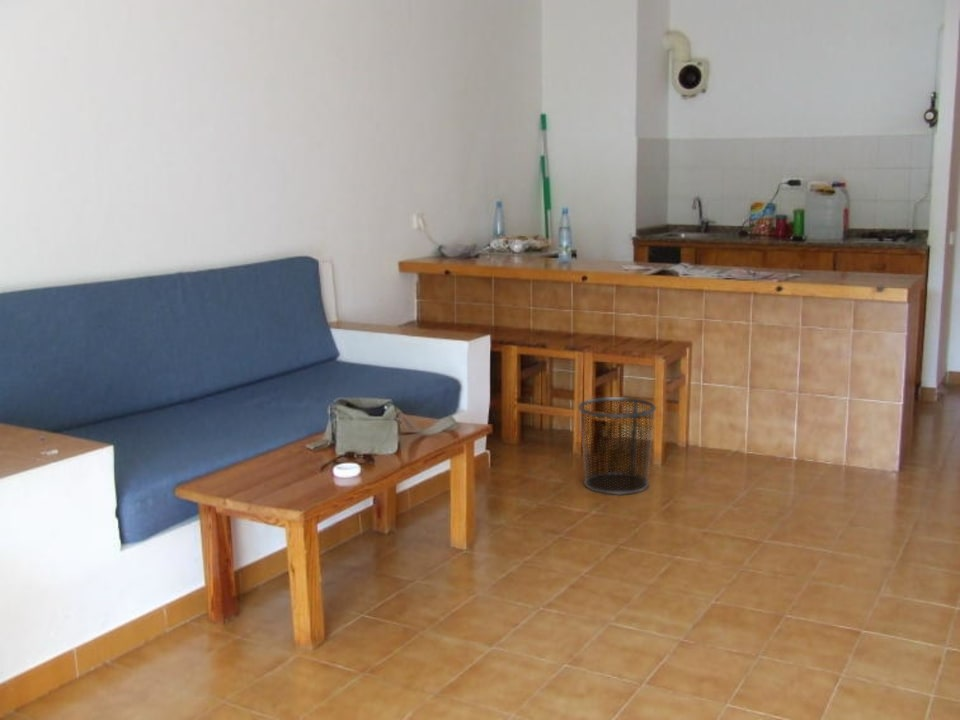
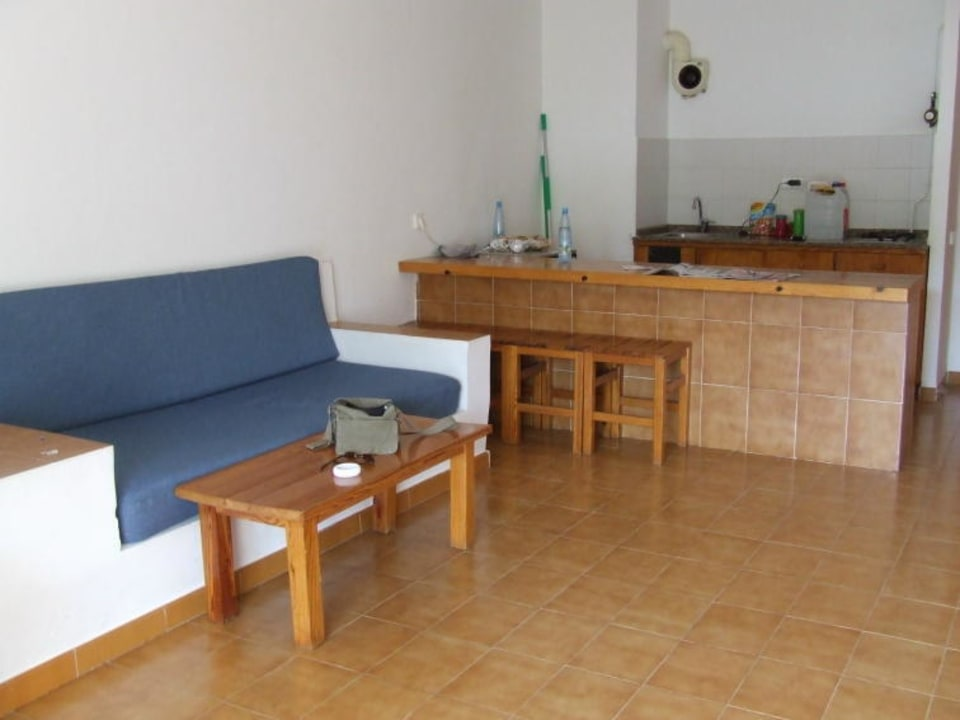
- waste bin [577,396,657,496]
